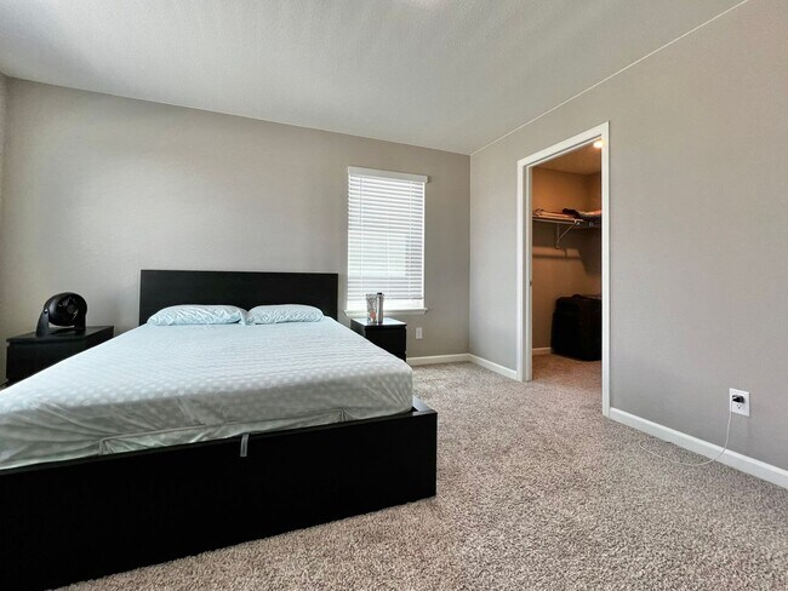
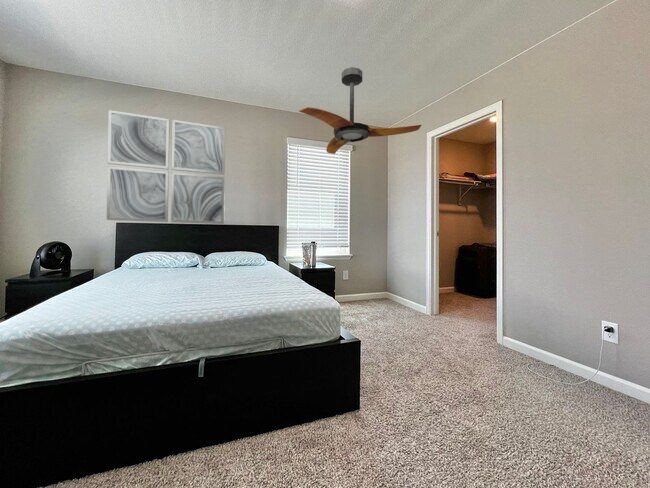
+ wall art [106,109,226,225]
+ ceiling fan [298,66,422,155]
